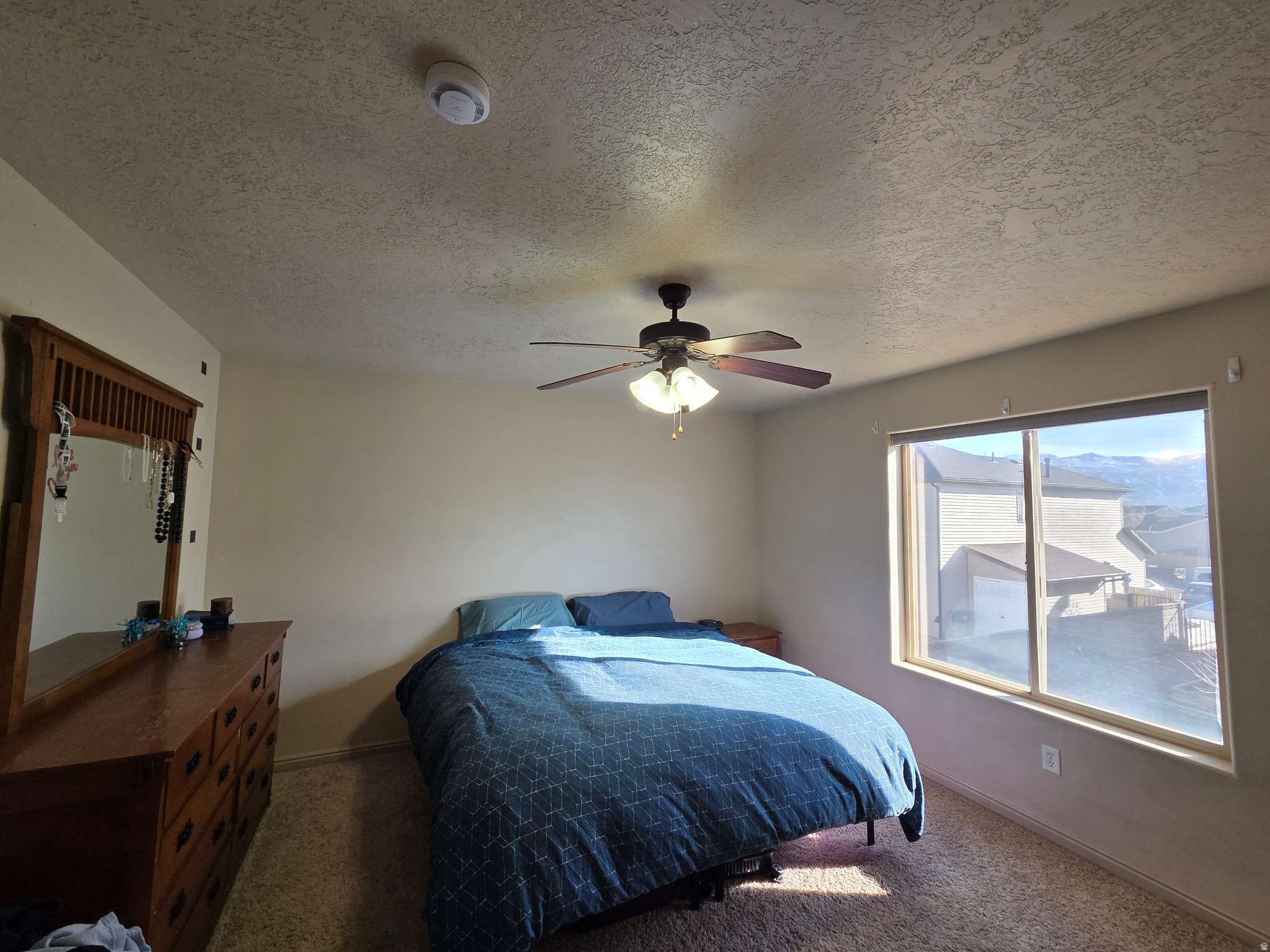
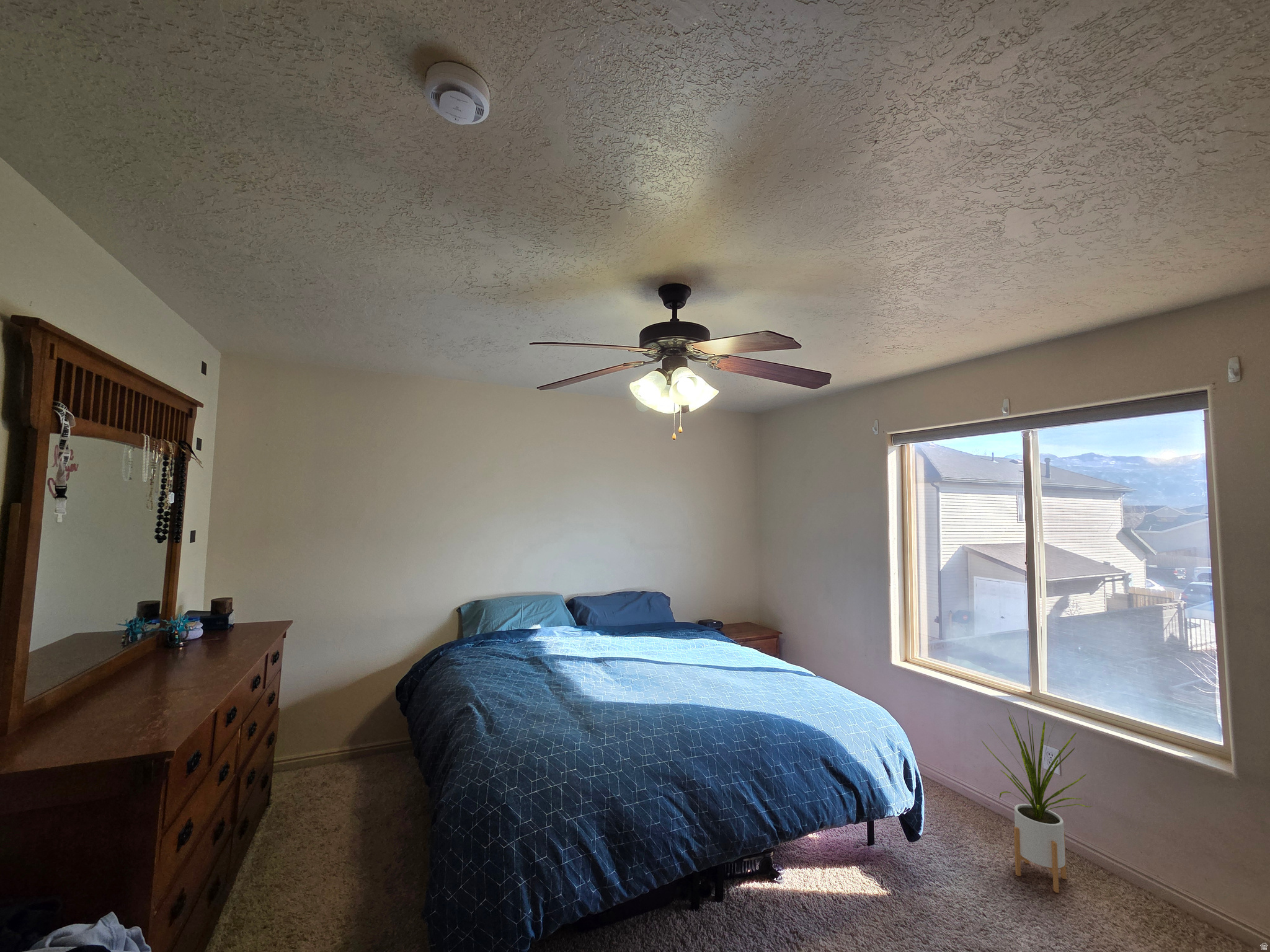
+ house plant [980,708,1093,893]
